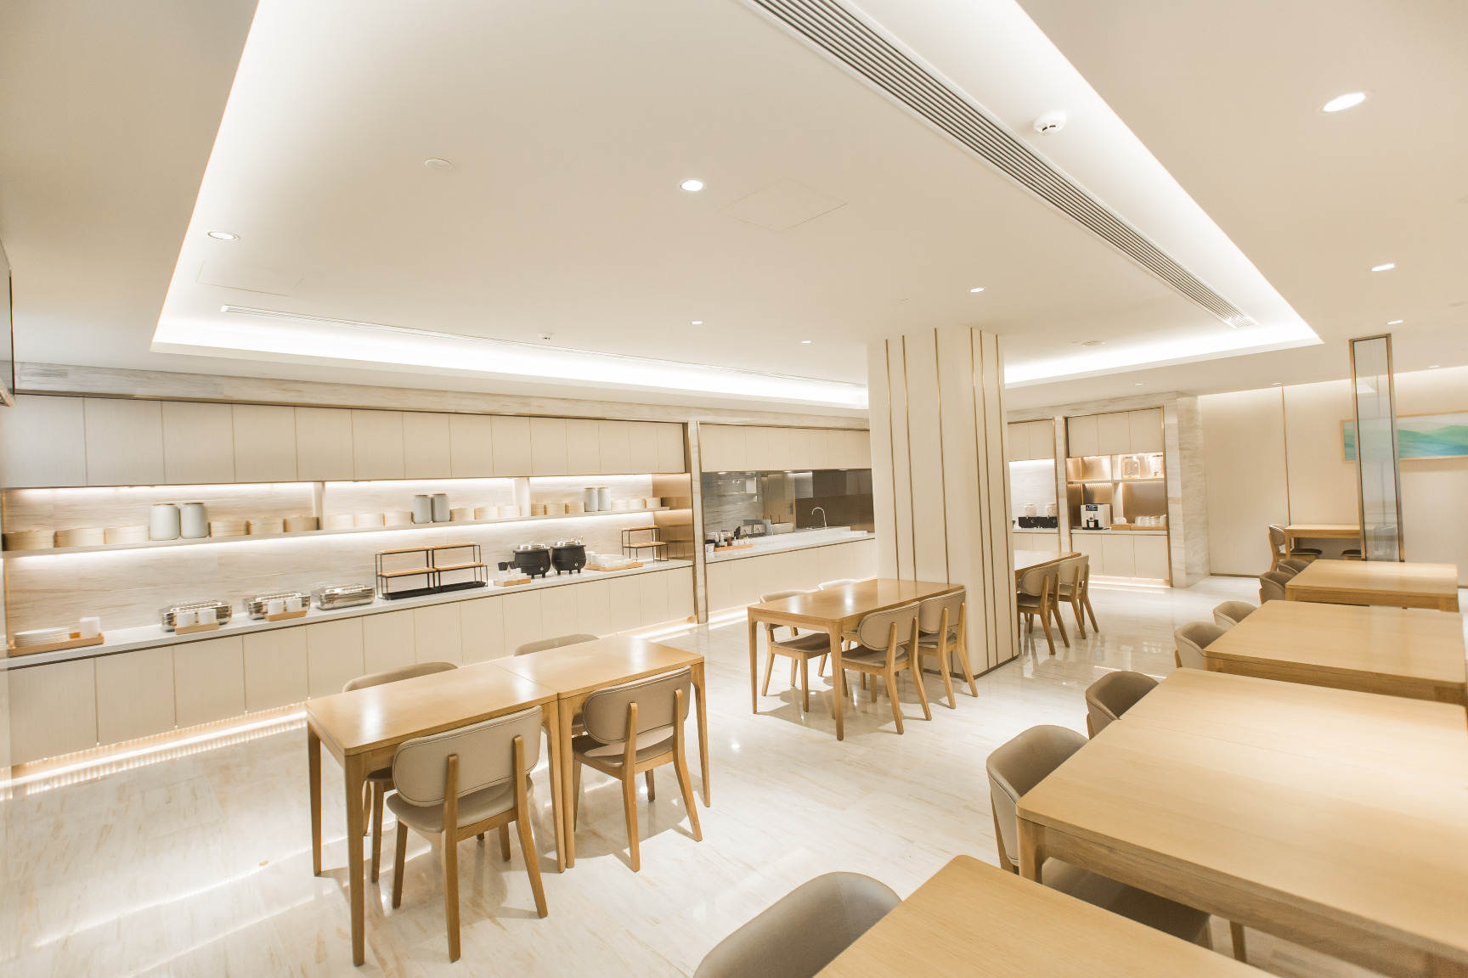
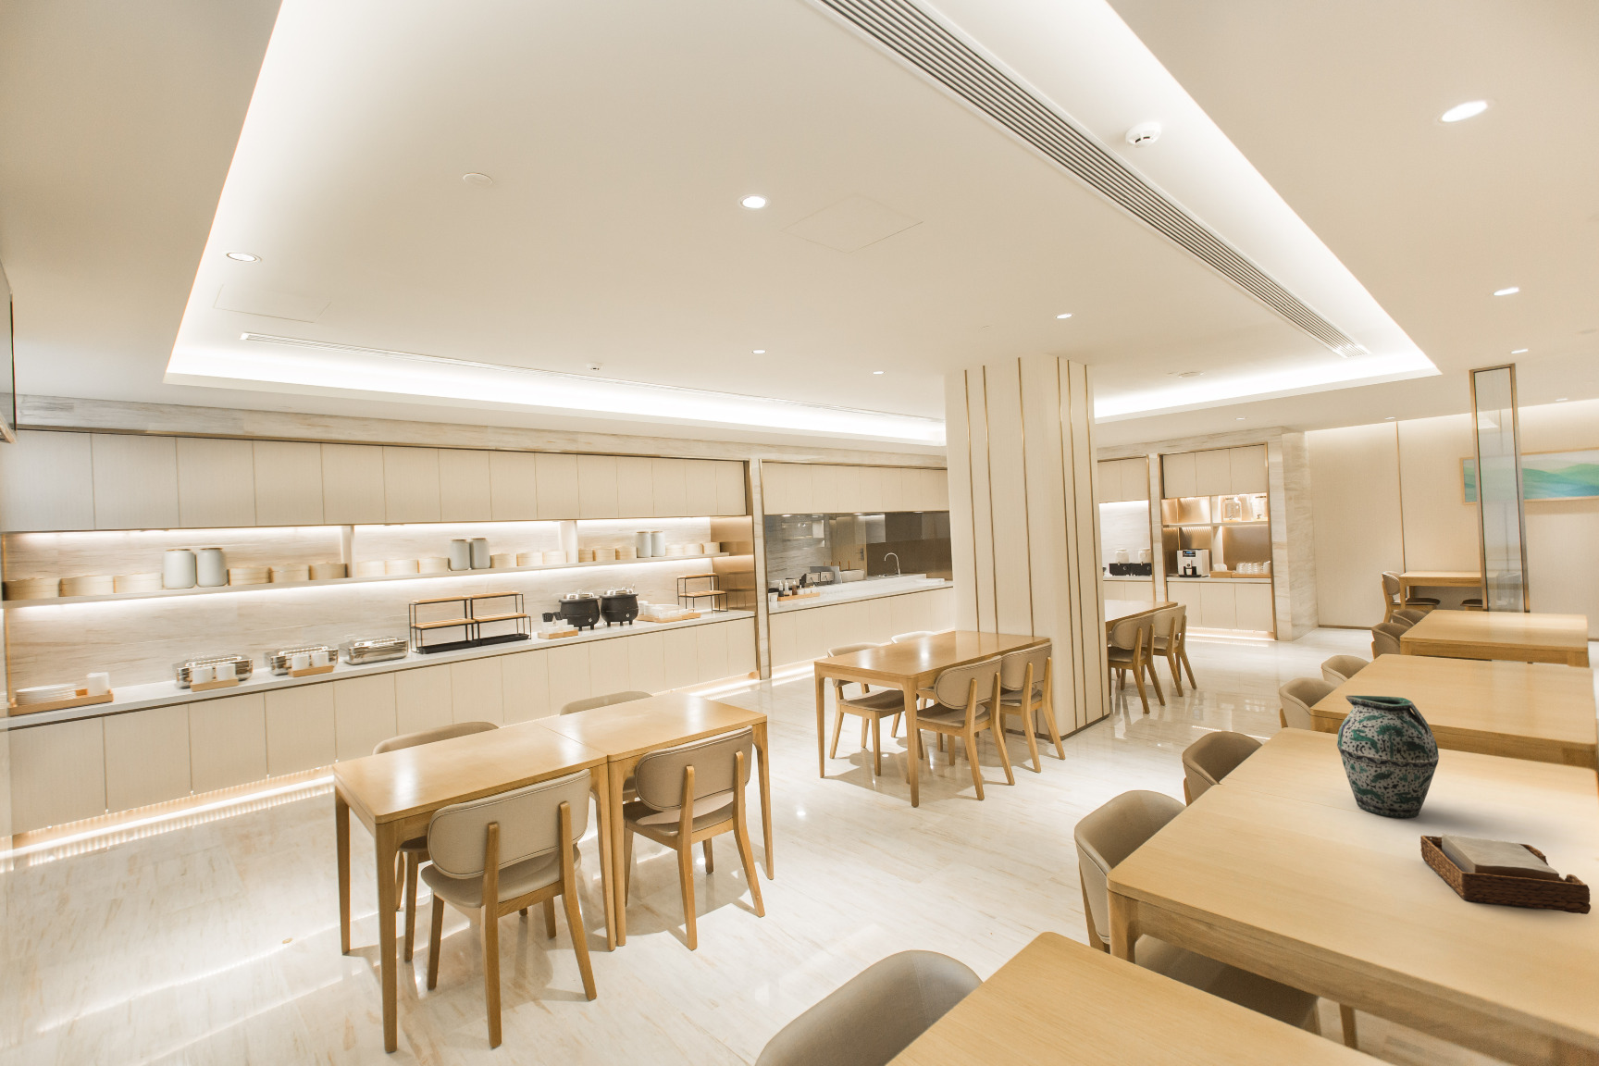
+ napkin holder [1419,833,1592,915]
+ vase [1336,695,1440,819]
